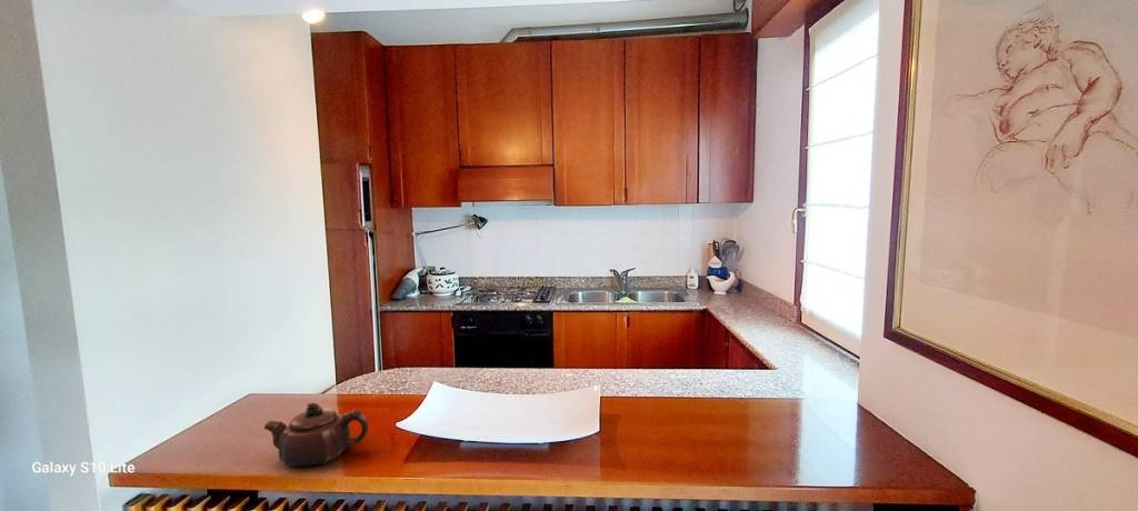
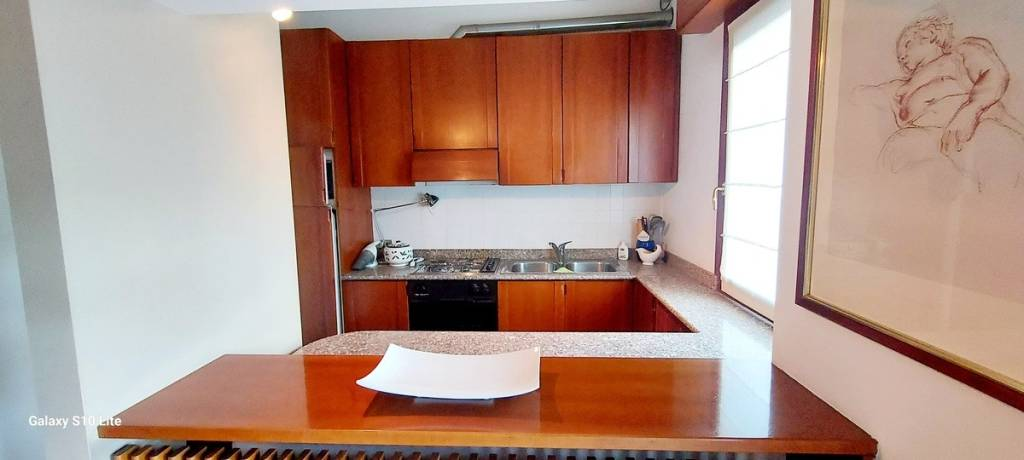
- teapot [263,402,369,468]
